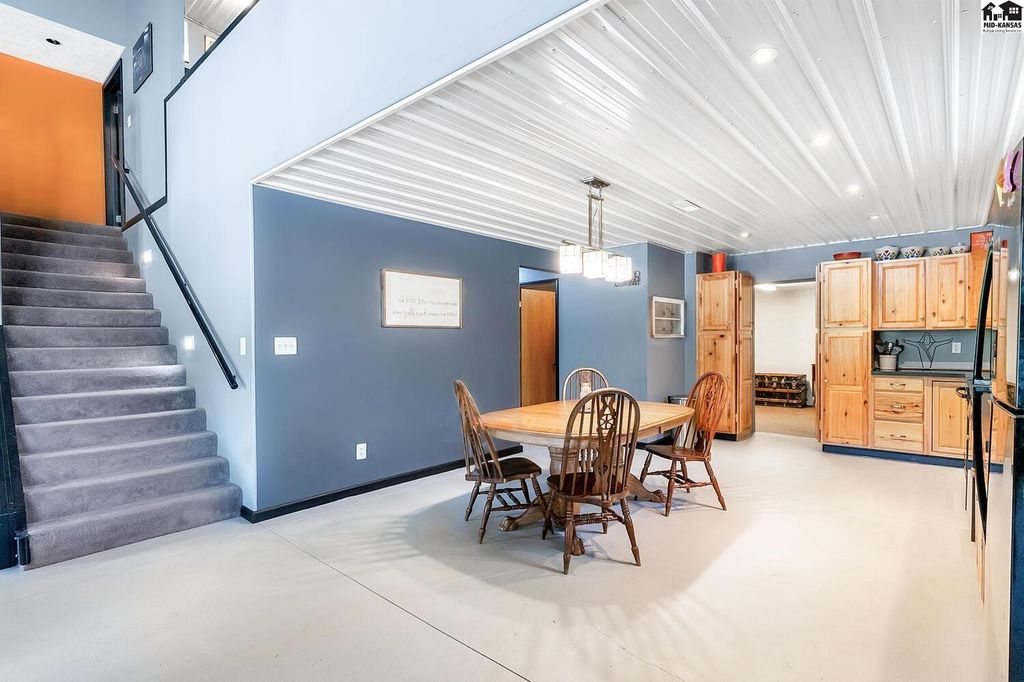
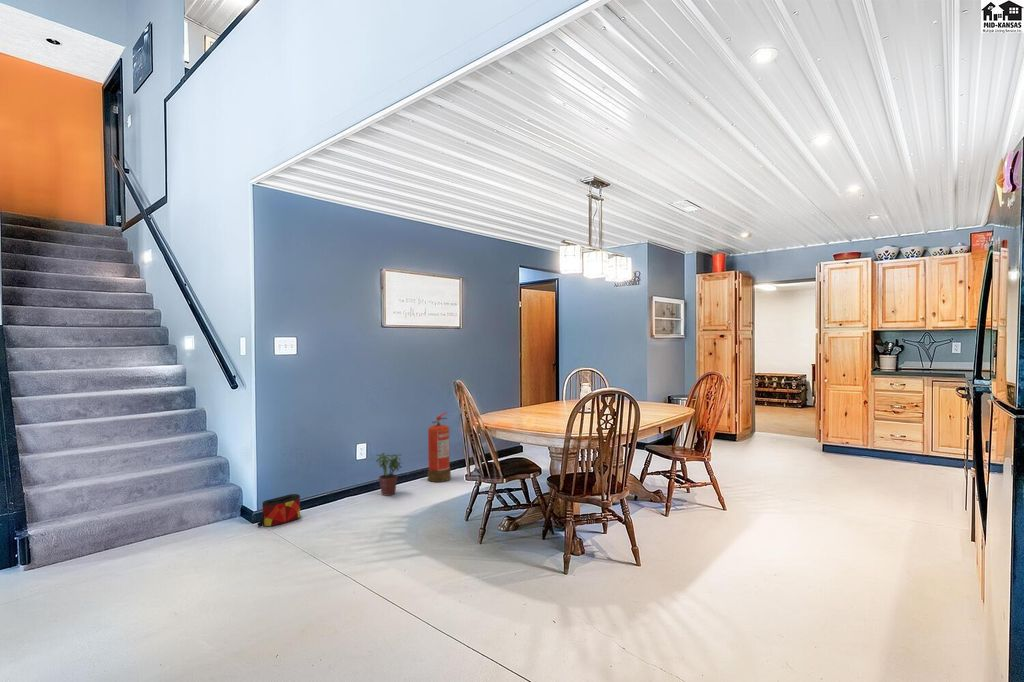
+ bag [256,493,302,528]
+ fire extinguisher [427,411,452,483]
+ potted plant [375,452,404,497]
